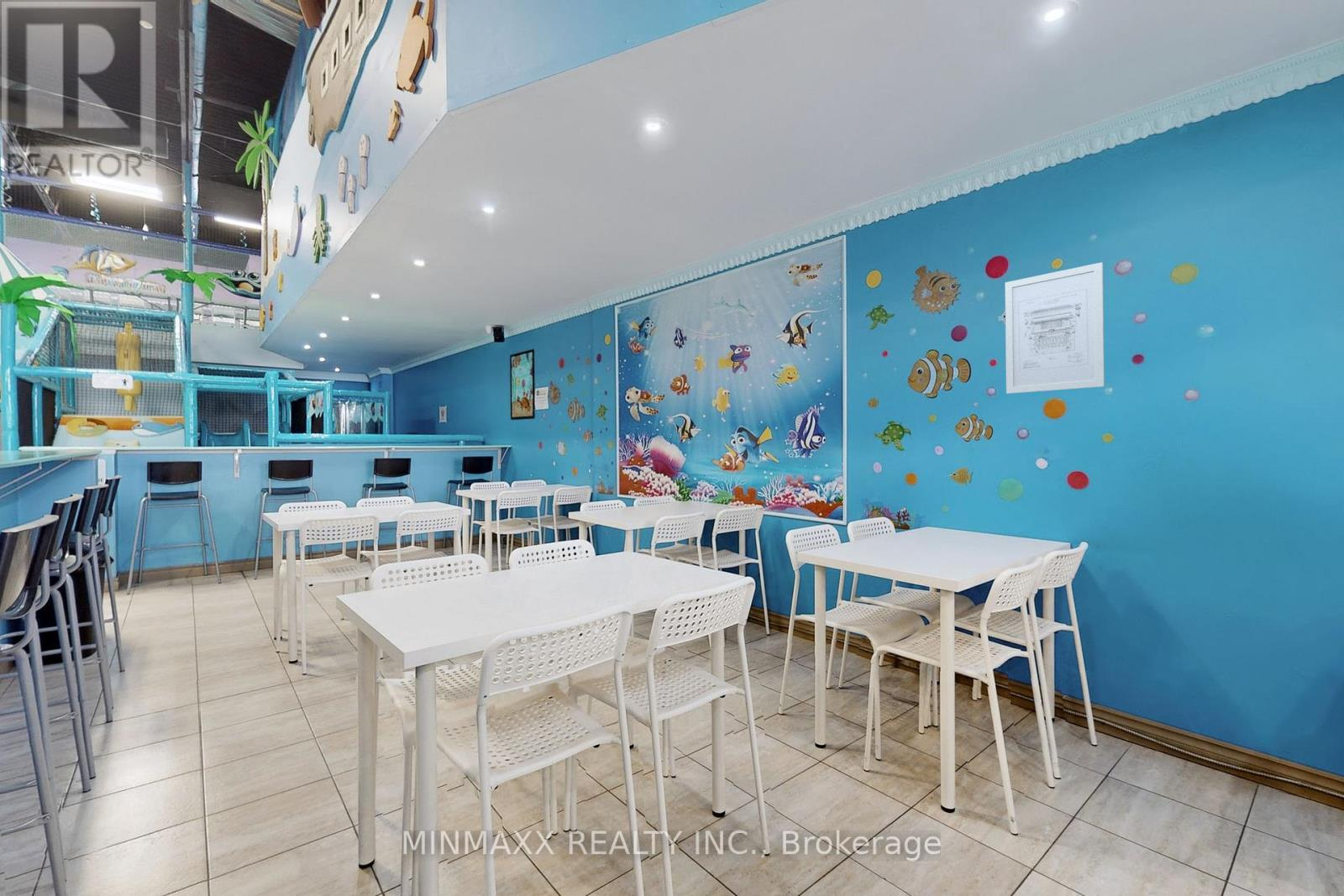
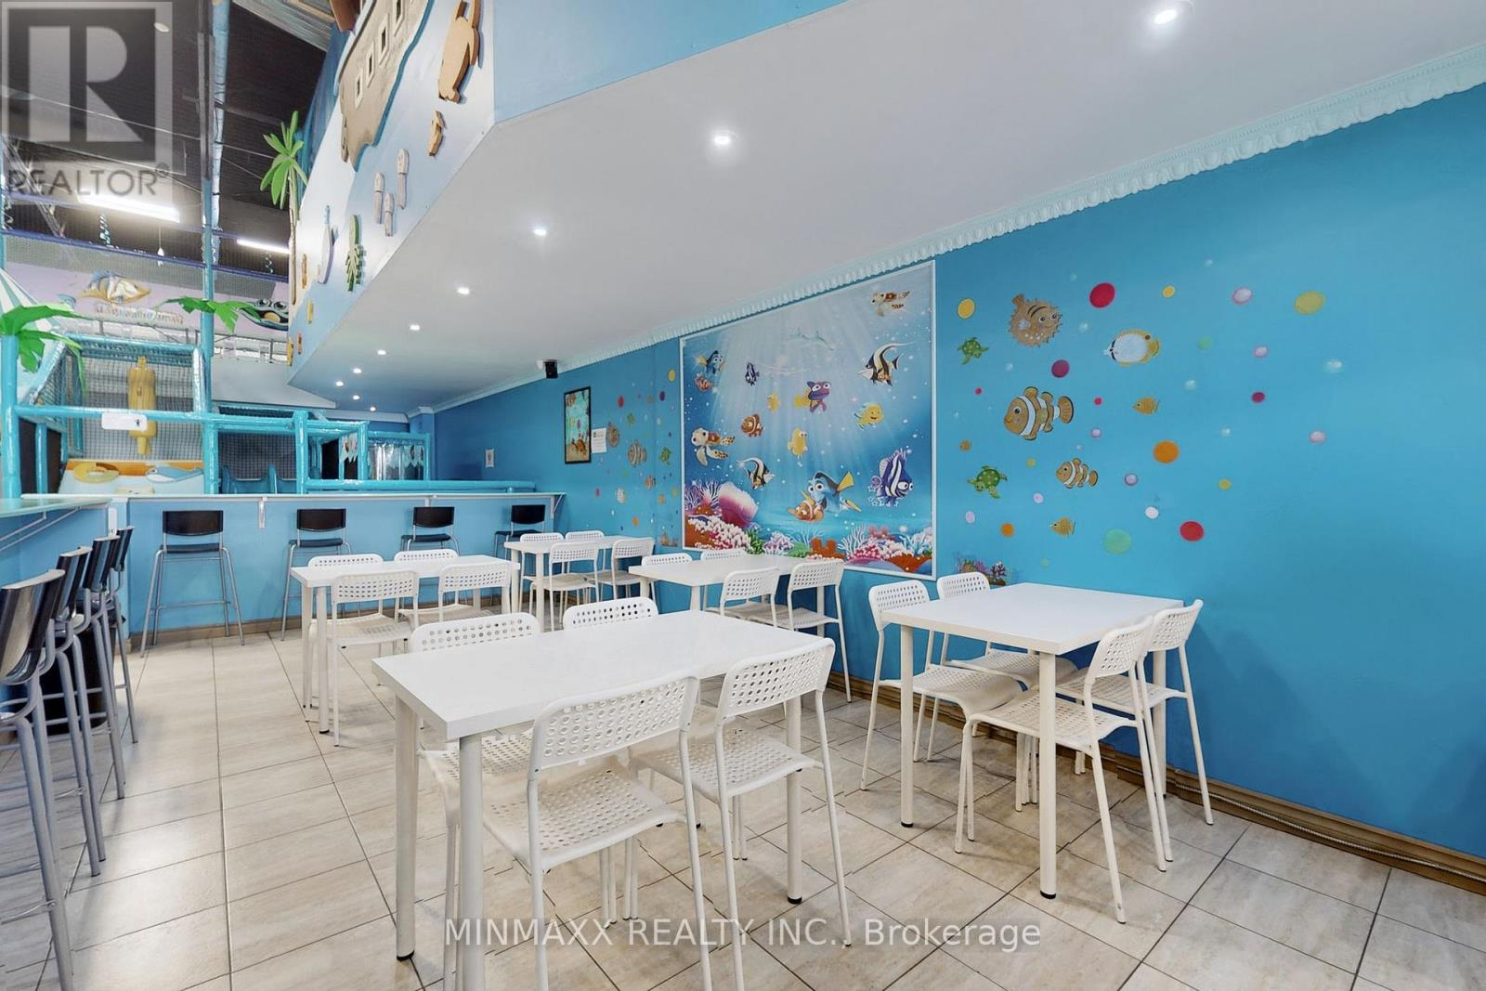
- wall art [1005,261,1105,395]
